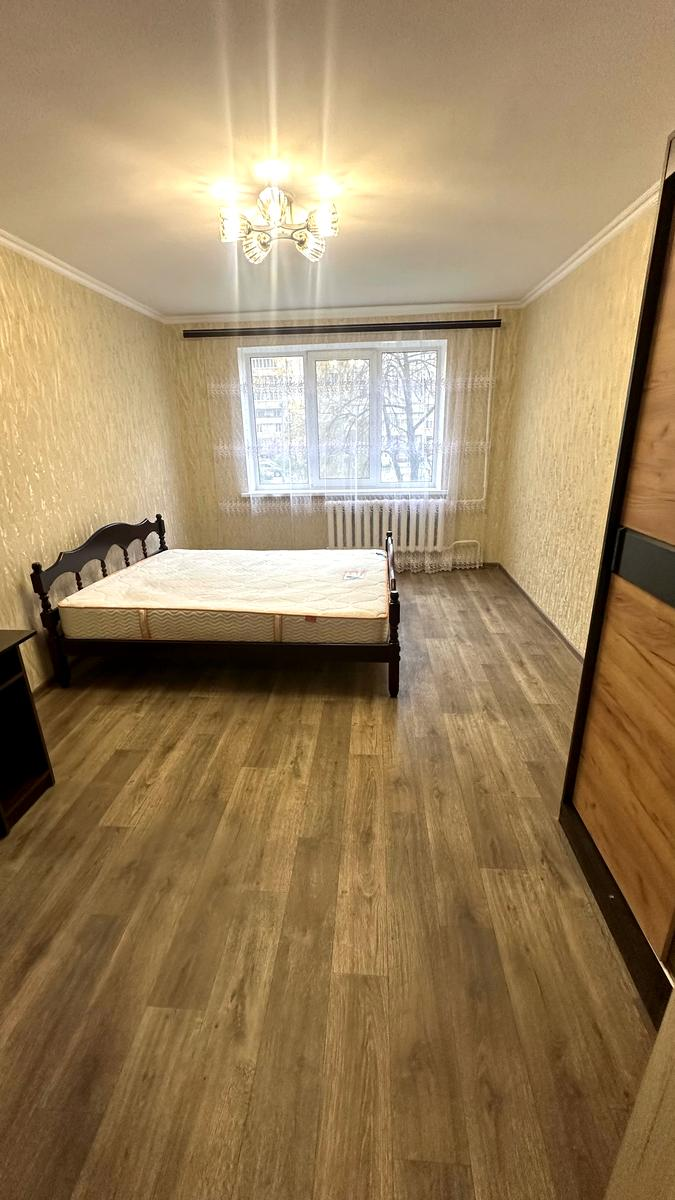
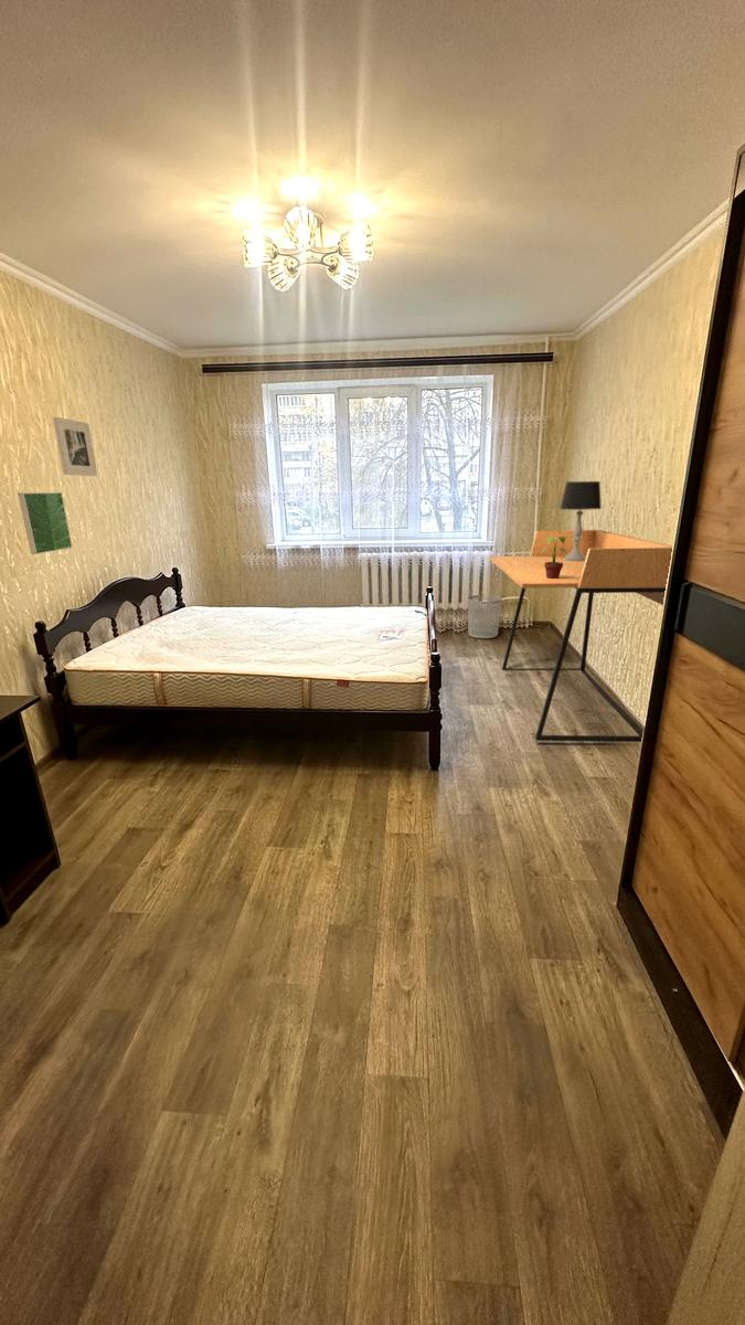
+ table lamp [558,480,603,561]
+ waste bin [467,594,502,639]
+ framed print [52,416,98,477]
+ desk [489,529,673,743]
+ potted plant [534,536,578,579]
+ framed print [17,491,73,555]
